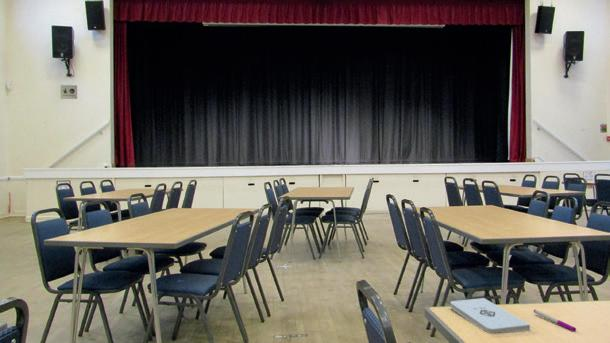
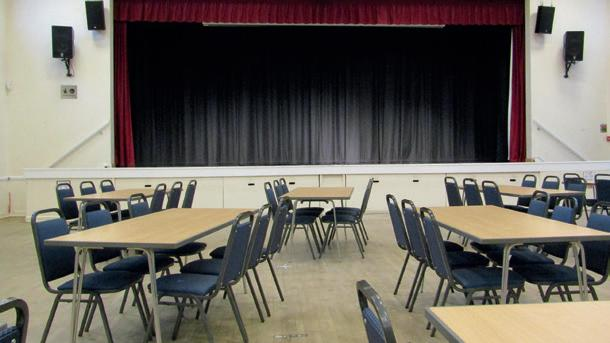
- pen [533,309,577,333]
- notepad [449,297,531,334]
